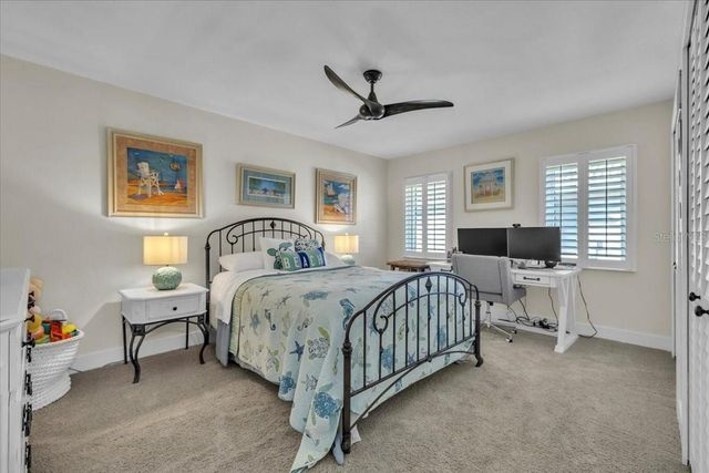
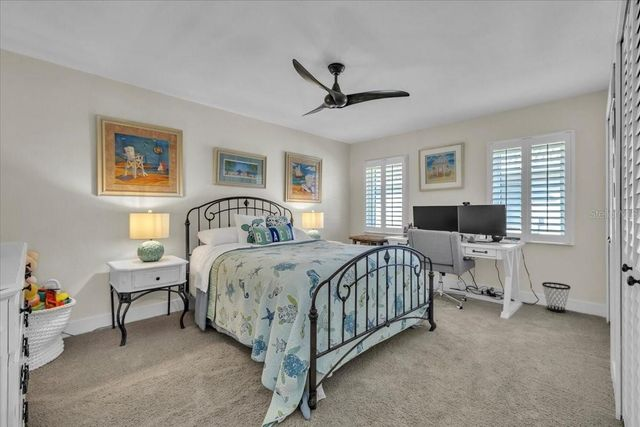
+ wastebasket [541,281,571,313]
